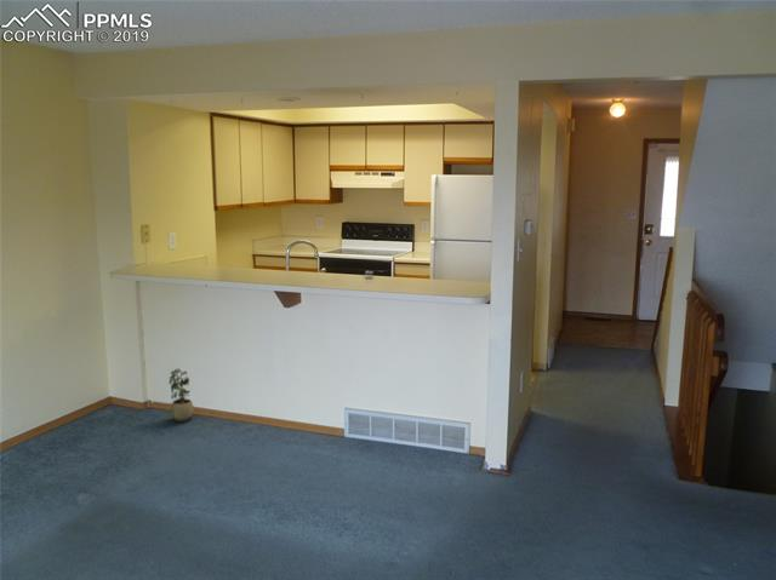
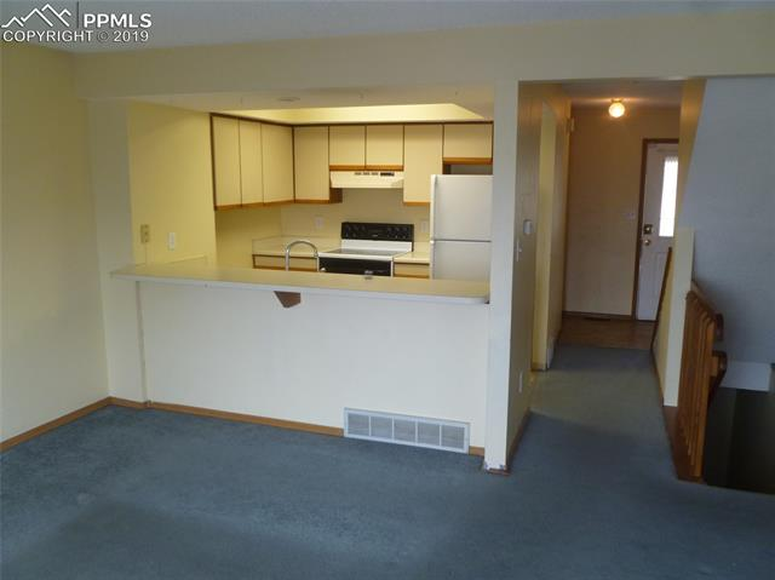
- potted plant [167,367,195,423]
